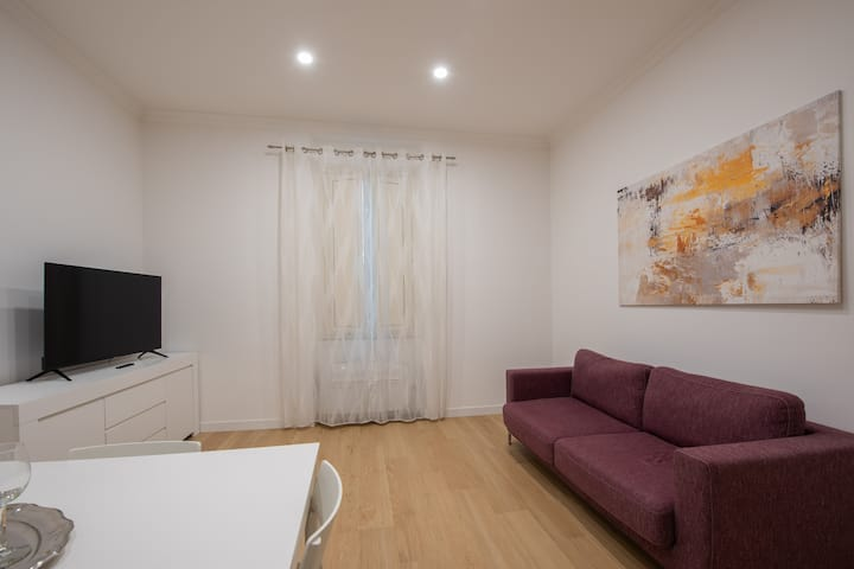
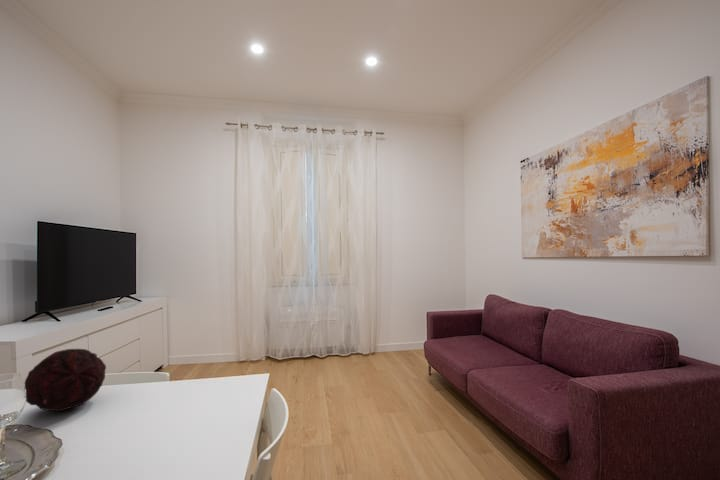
+ decorative orb [23,348,107,412]
